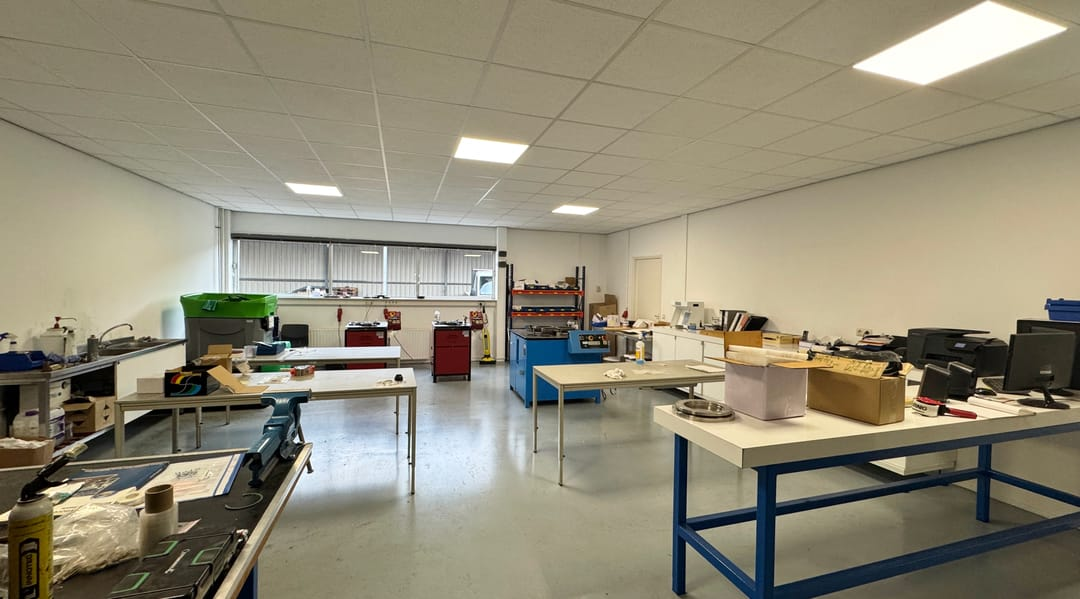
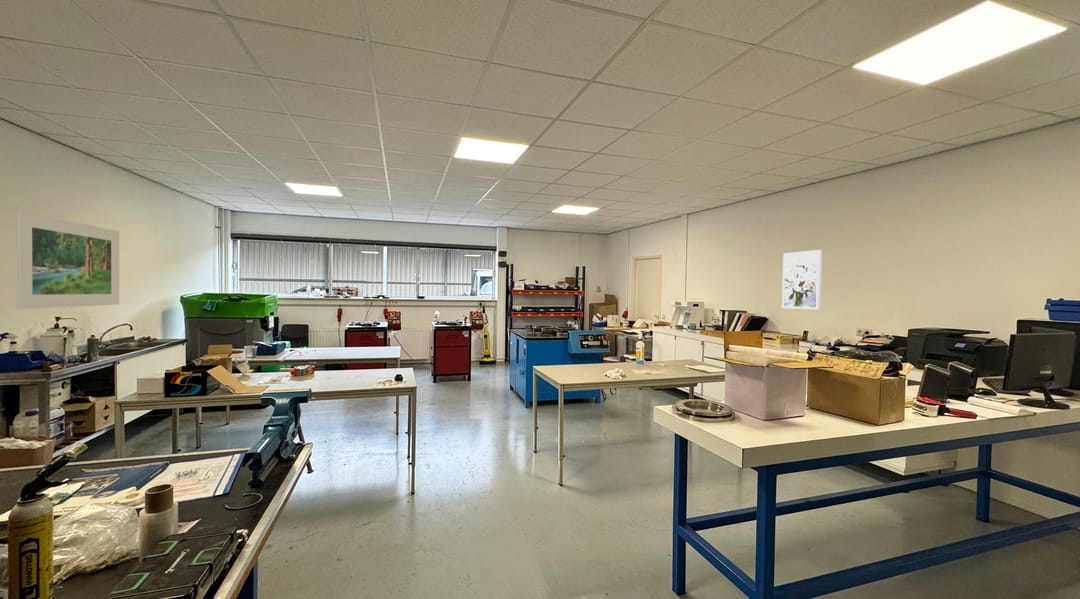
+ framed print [16,210,120,310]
+ wall art [781,249,823,311]
